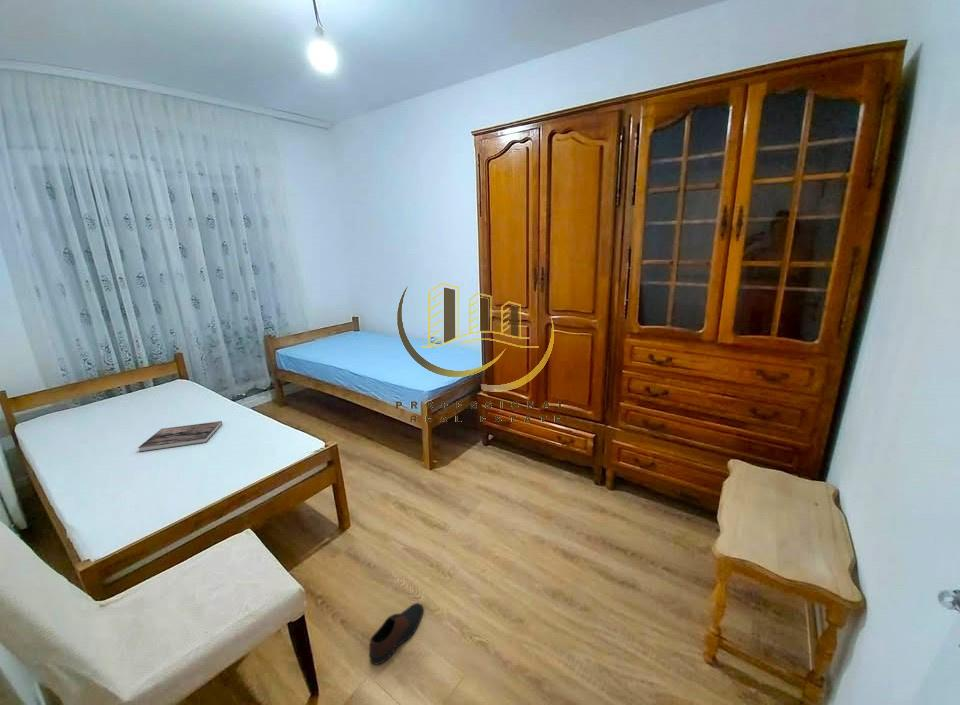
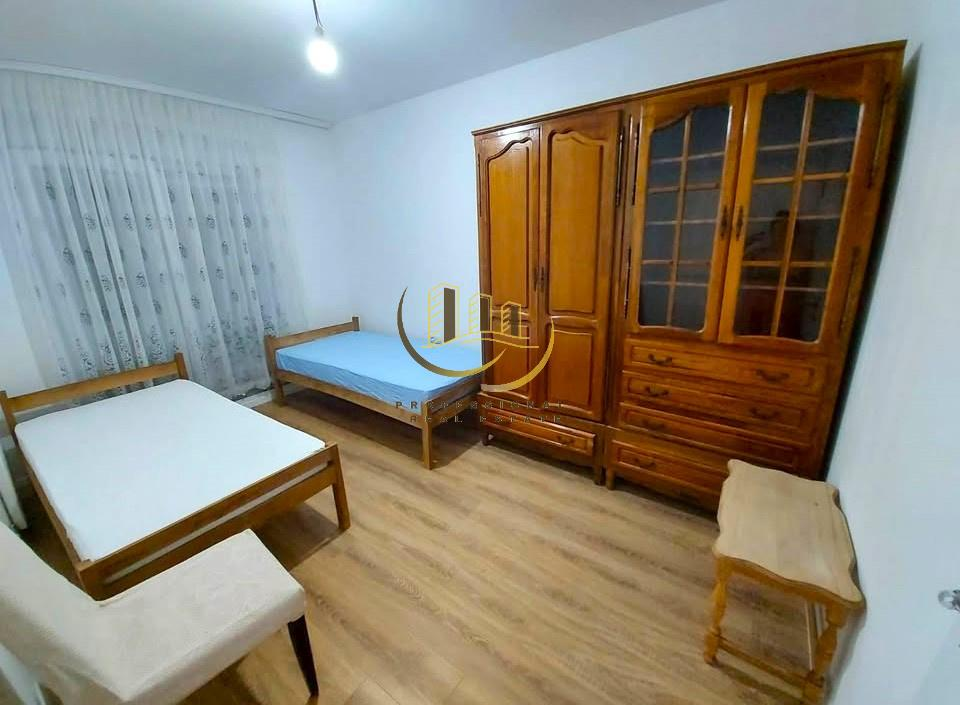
- book [137,420,223,453]
- shoe [368,602,424,666]
